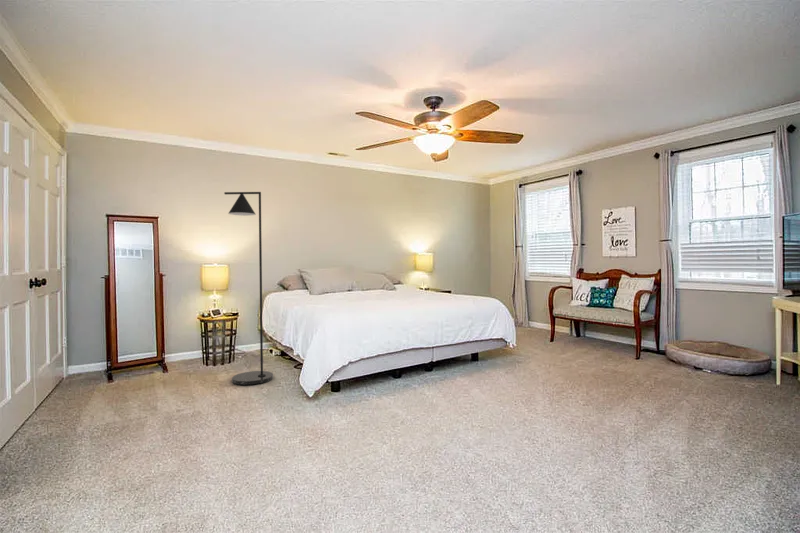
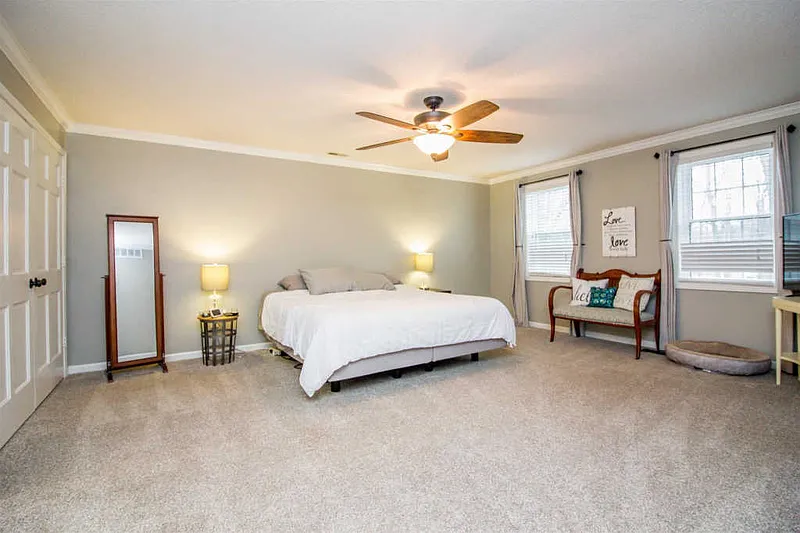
- floor lamp [223,191,274,386]
